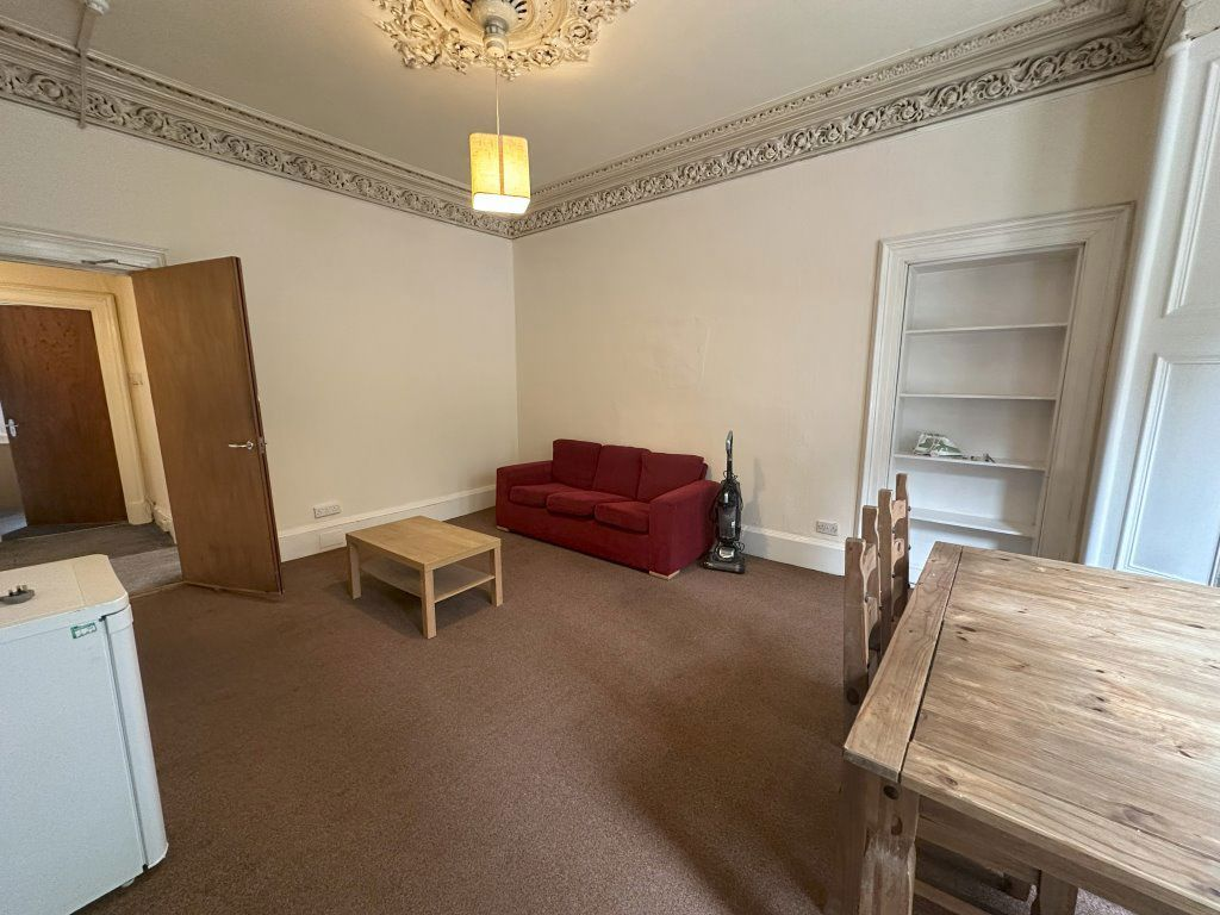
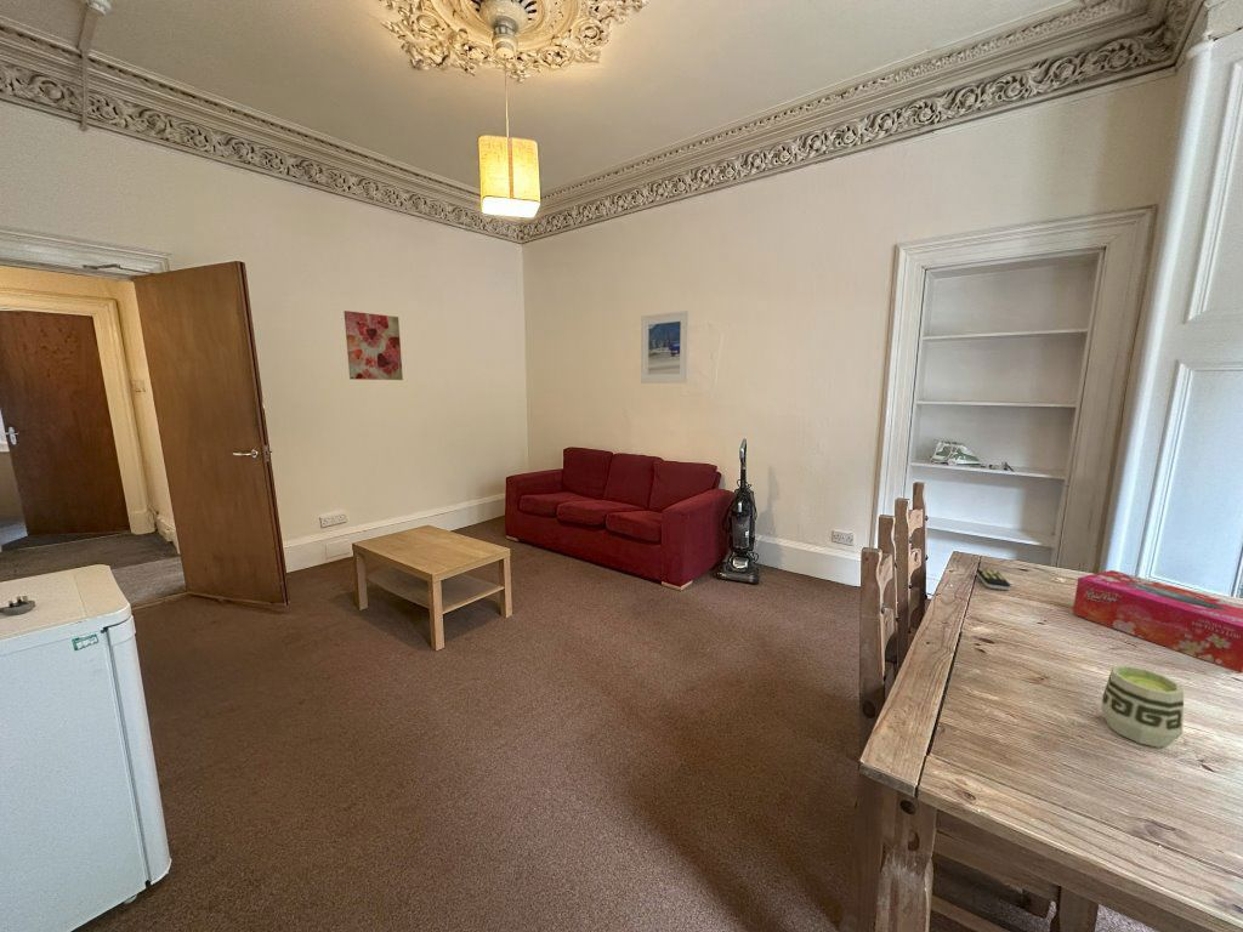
+ remote control [975,568,1012,591]
+ wall art [342,309,404,381]
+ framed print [640,309,691,385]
+ tissue box [1072,569,1243,675]
+ cup [1100,664,1185,749]
